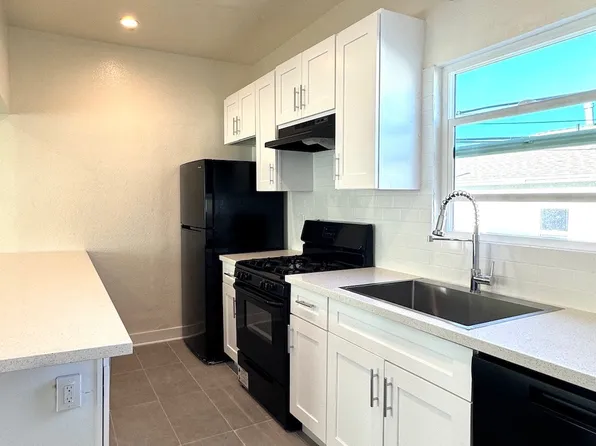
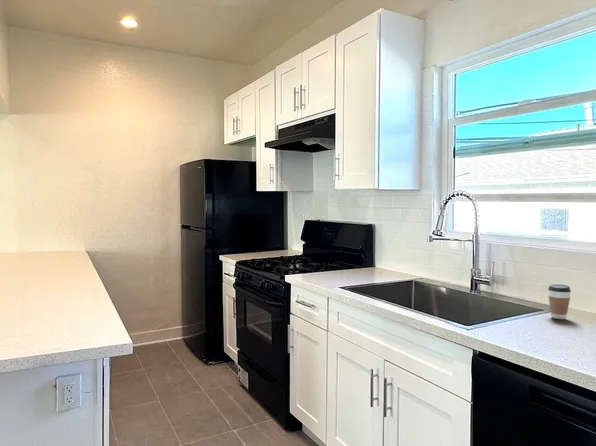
+ coffee cup [547,283,572,320]
